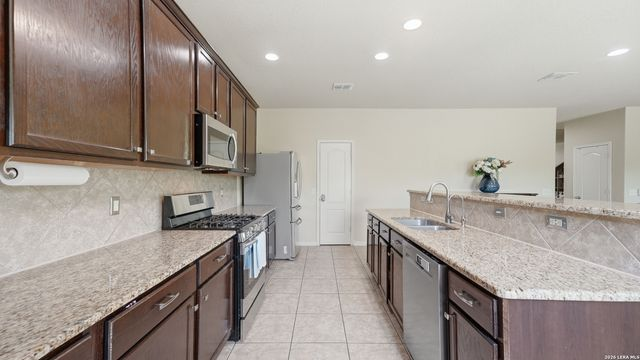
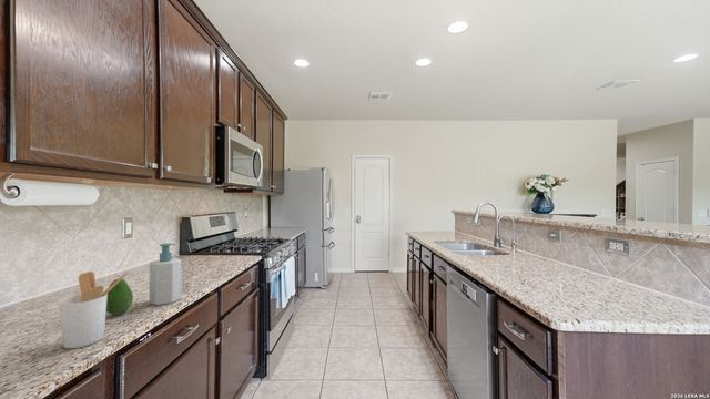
+ utensil holder [58,270,130,349]
+ soap bottle [149,243,183,306]
+ fruit [106,278,134,316]
